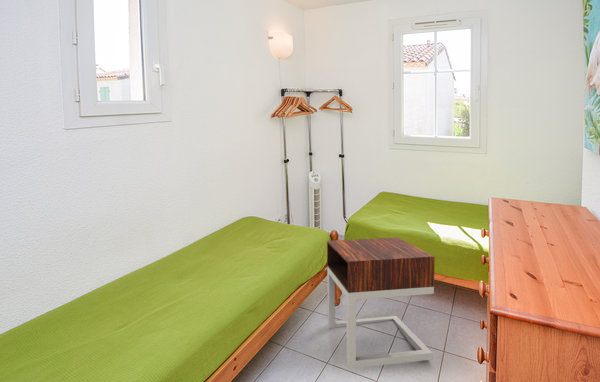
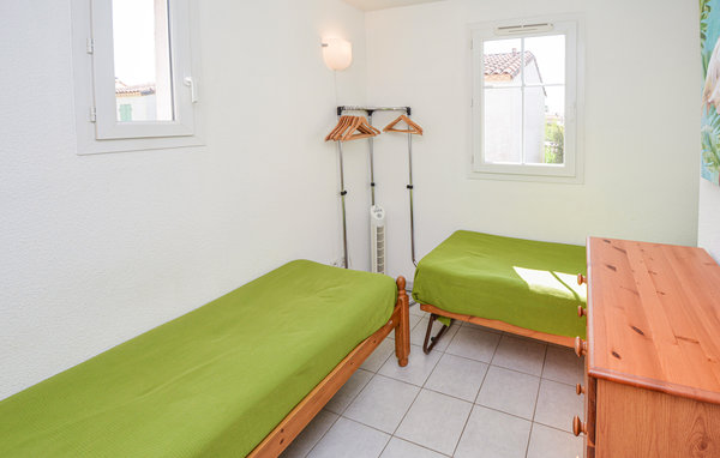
- nightstand [326,236,436,370]
